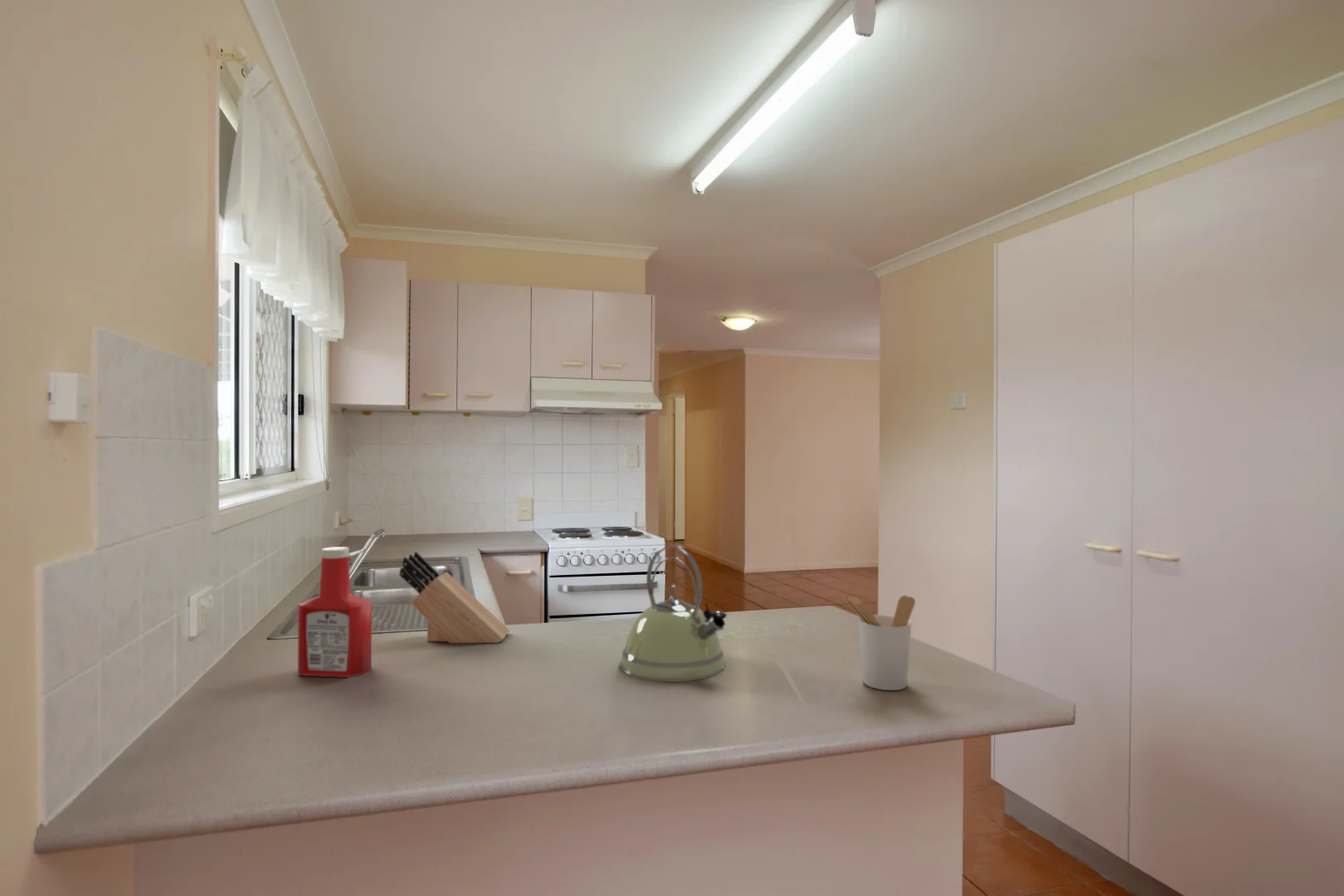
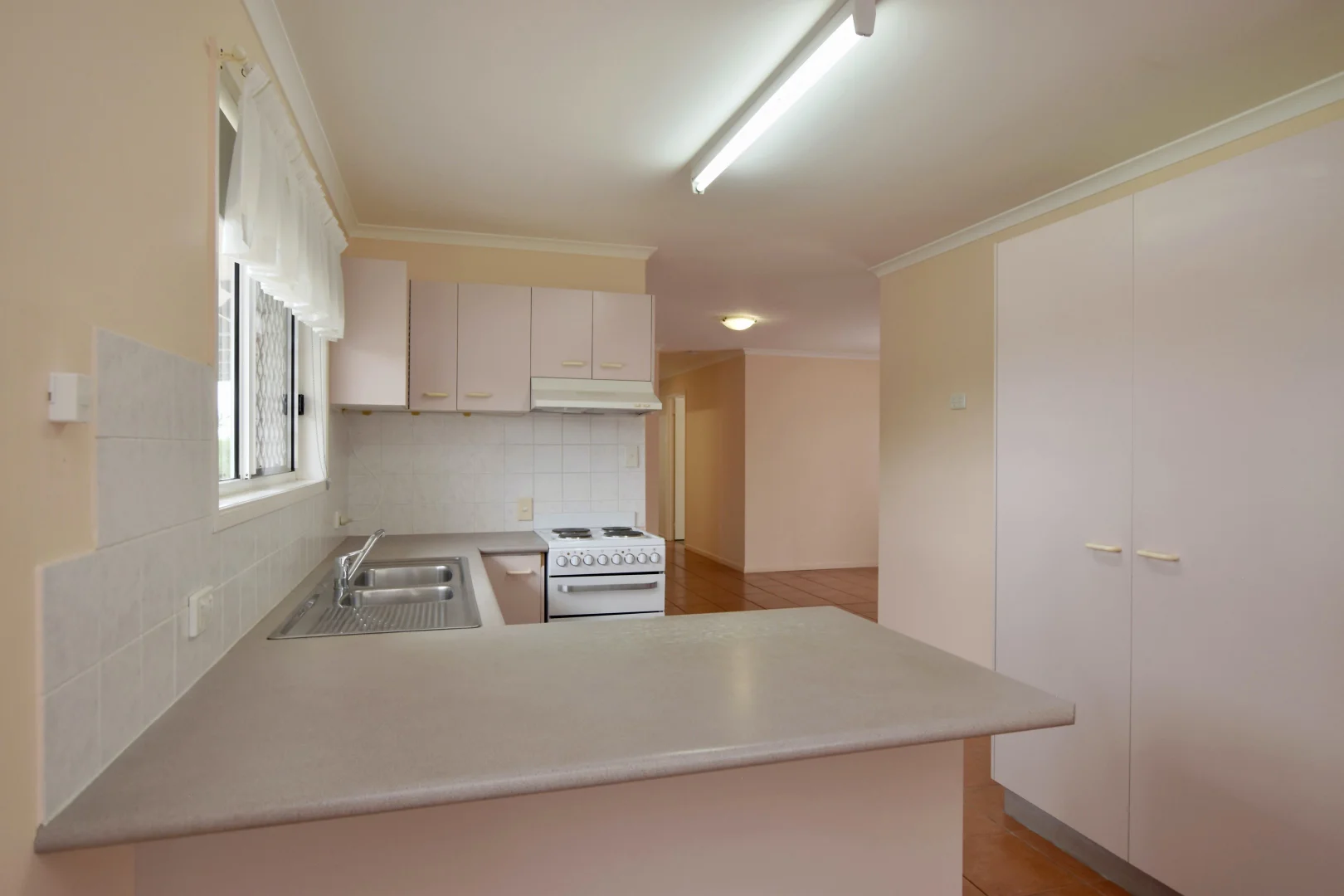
- utensil holder [842,594,916,691]
- soap bottle [297,546,373,679]
- knife block [398,551,510,644]
- kettle [619,544,728,683]
